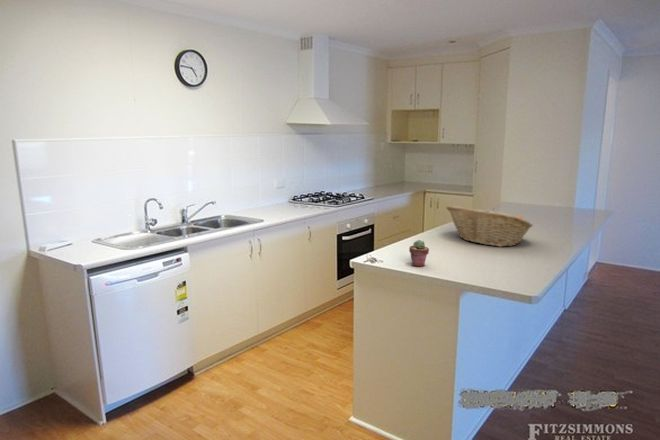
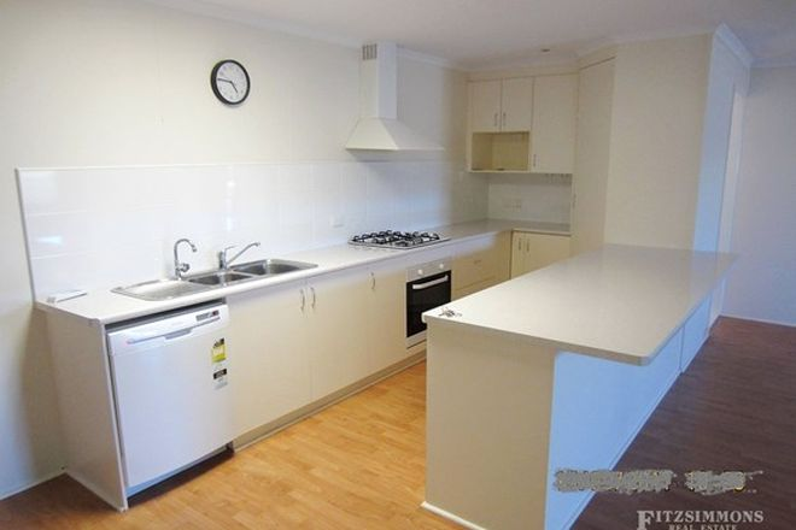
- fruit basket [446,205,534,248]
- potted succulent [408,239,430,268]
